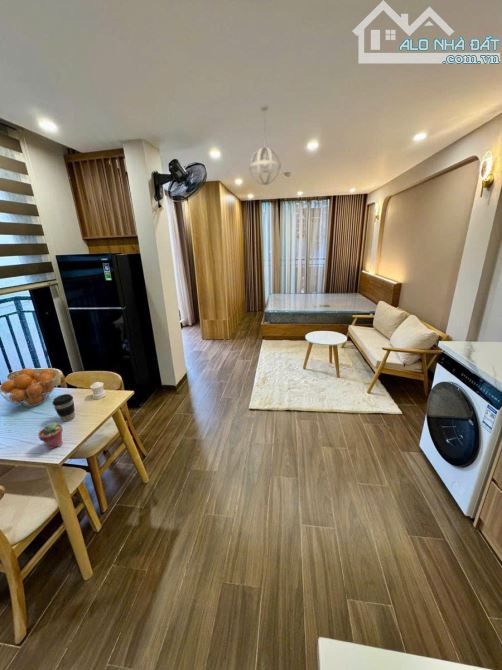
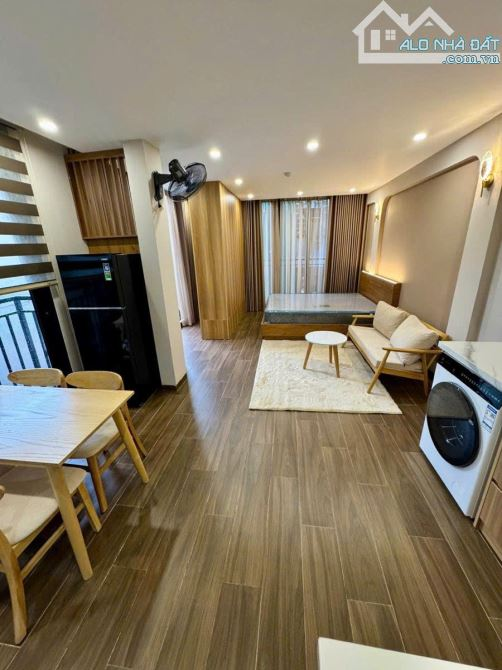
- pendant light [248,104,282,186]
- potted succulent [37,421,64,450]
- coffee cup [51,393,76,423]
- salt shaker [89,381,107,400]
- fruit basket [0,367,58,408]
